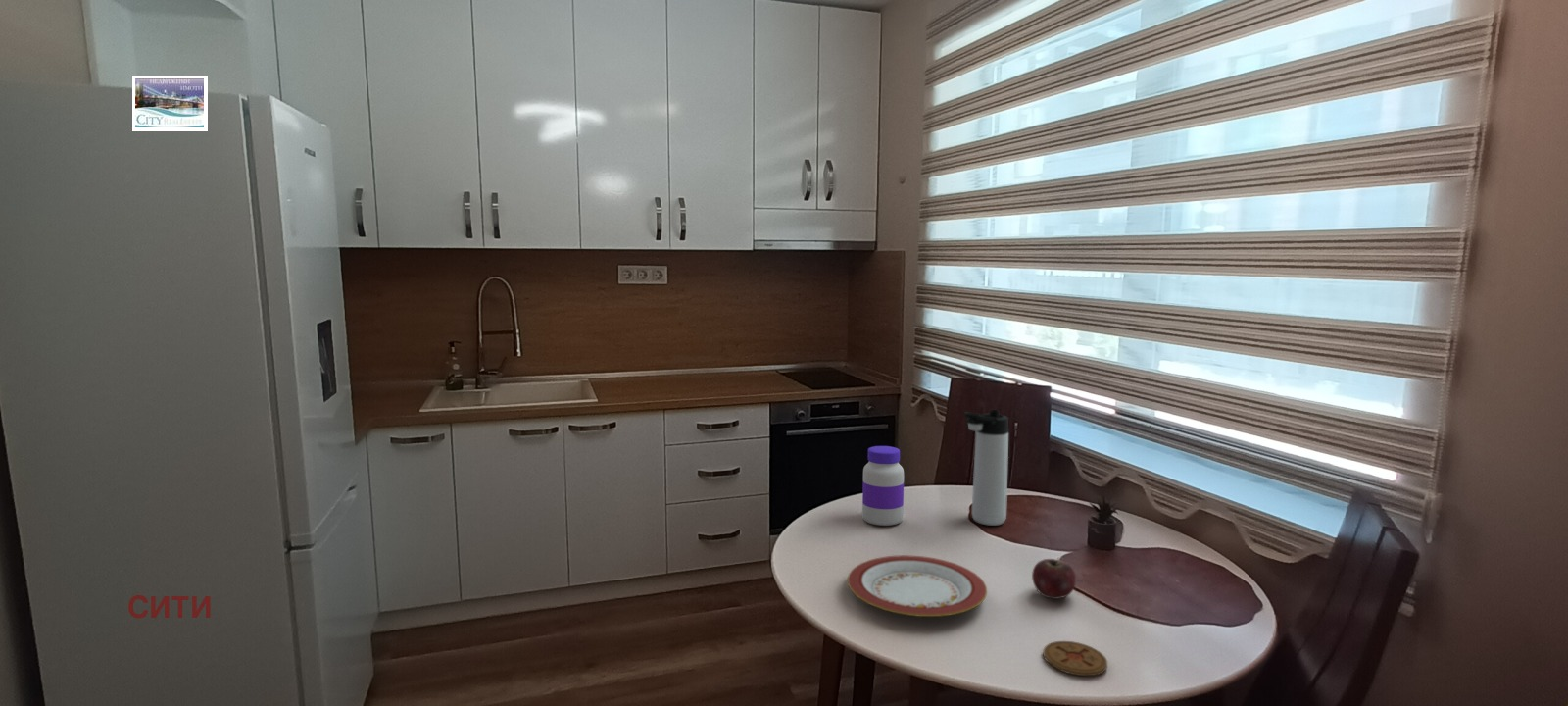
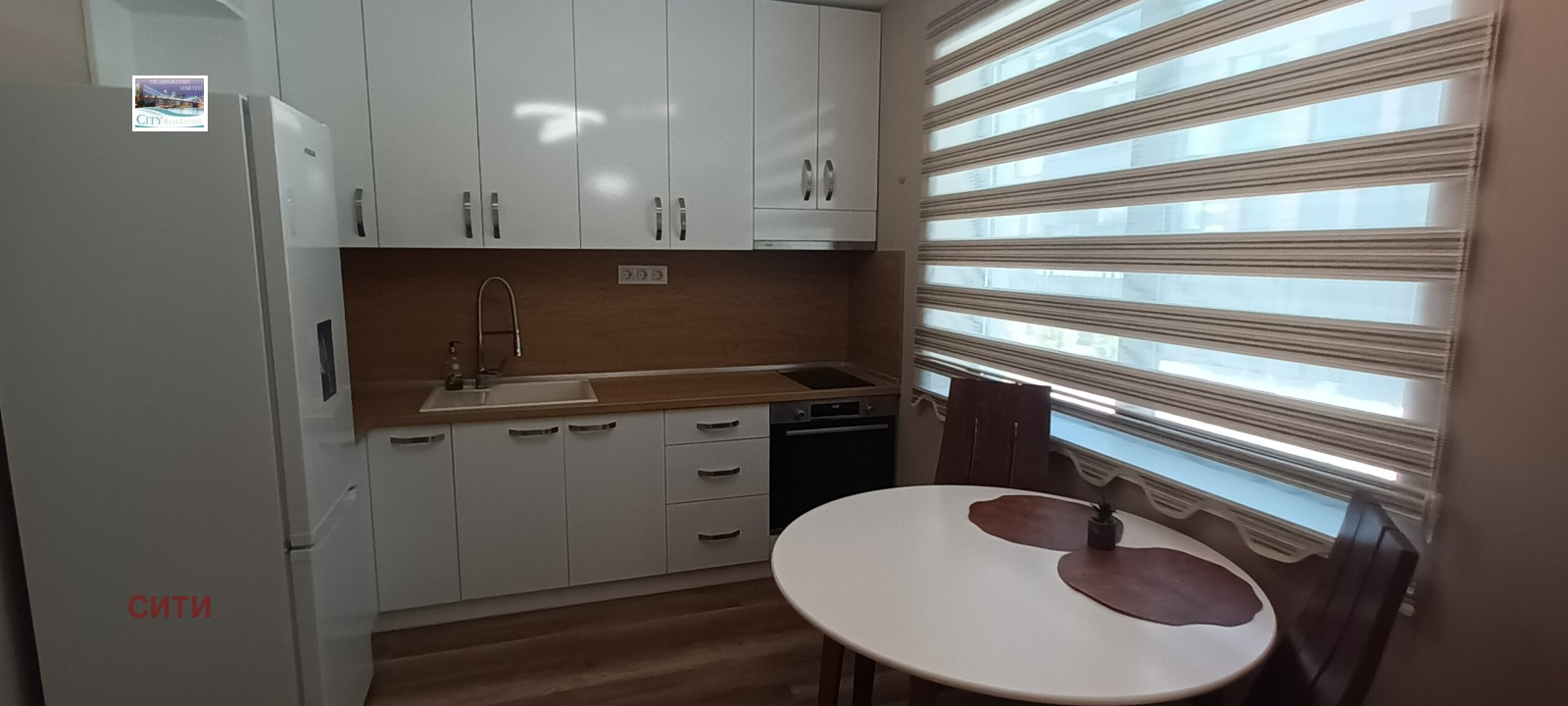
- apple [1031,557,1077,600]
- coaster [1042,640,1108,677]
- jar [861,445,905,527]
- plate [847,554,988,618]
- thermos bottle [963,409,1009,527]
